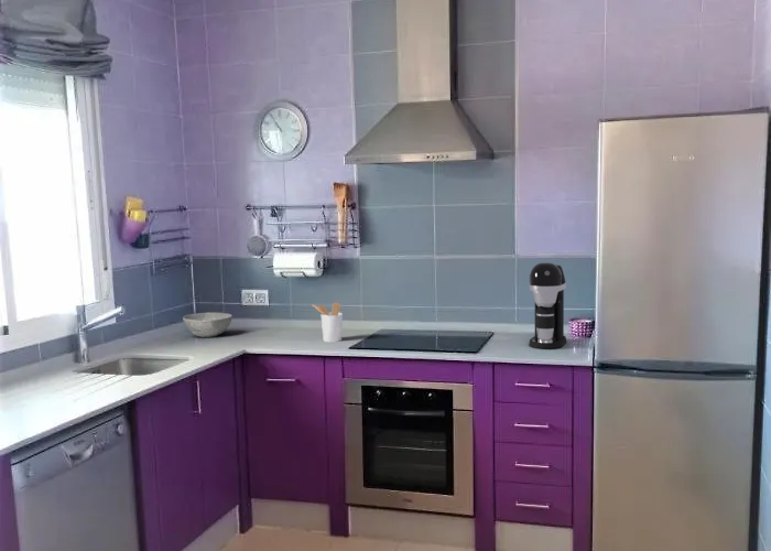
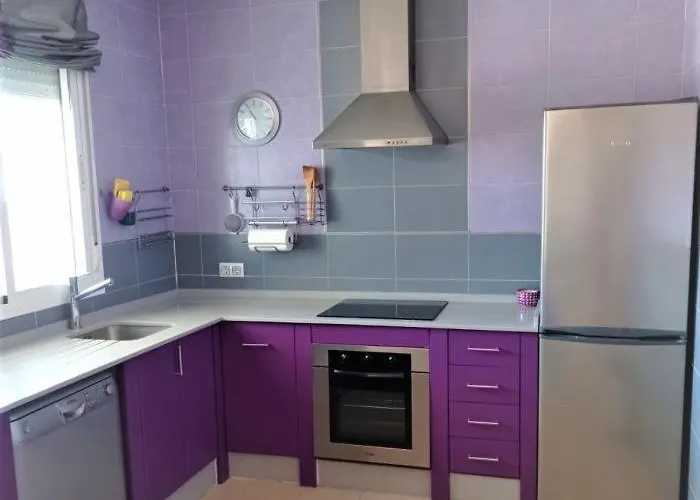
- bowl [182,312,234,338]
- utensil holder [311,302,344,343]
- coffee maker [528,261,567,350]
